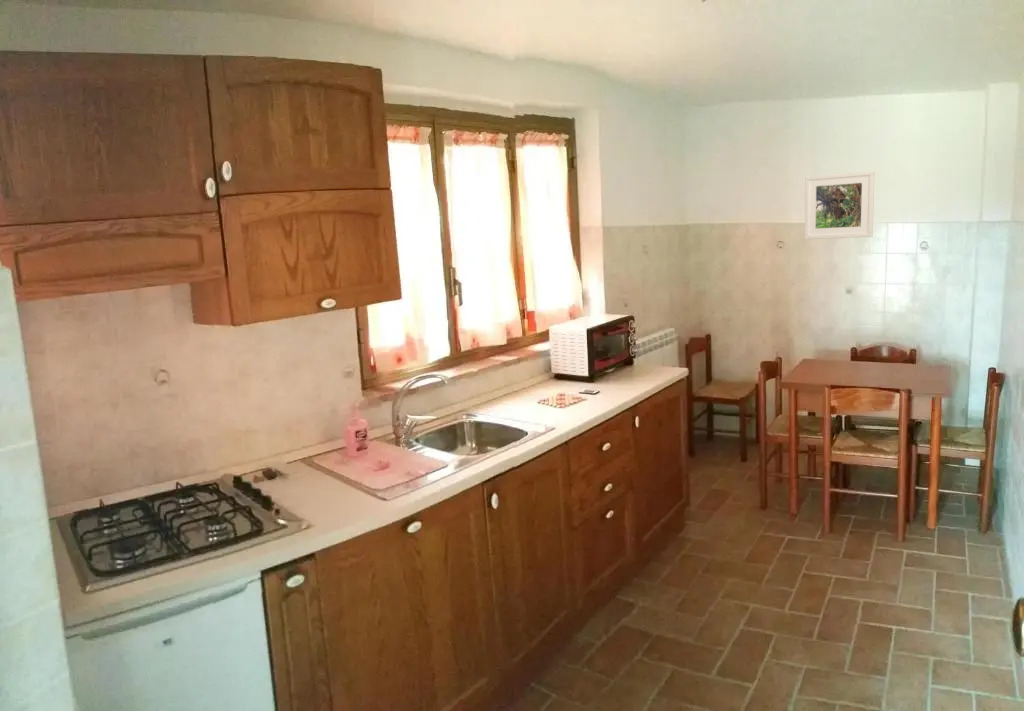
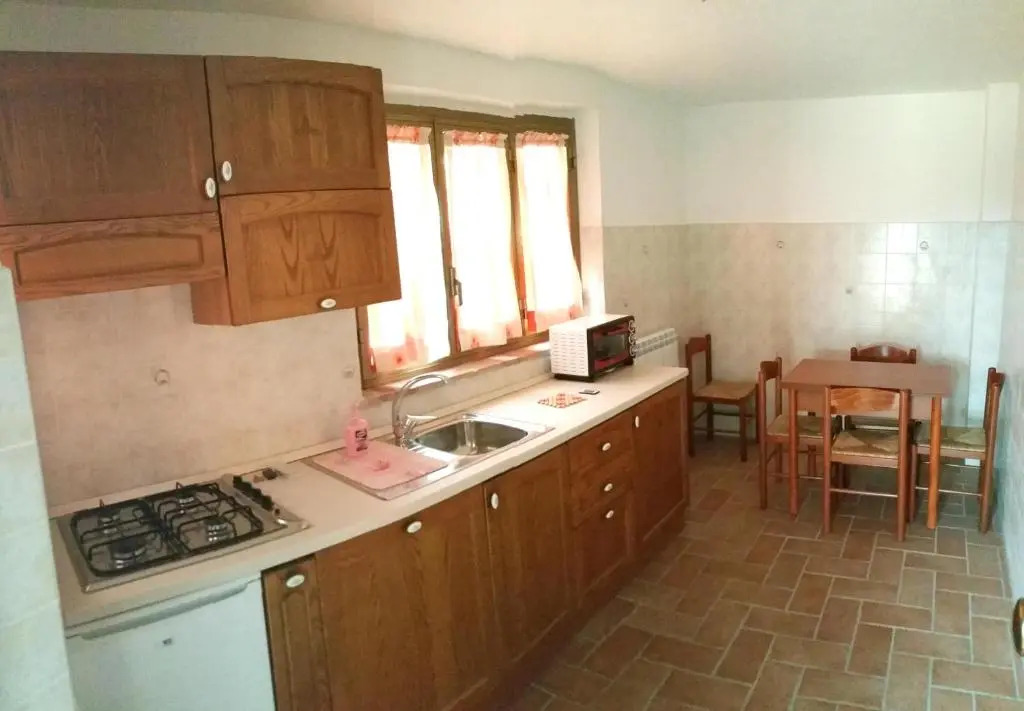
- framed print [804,170,875,240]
